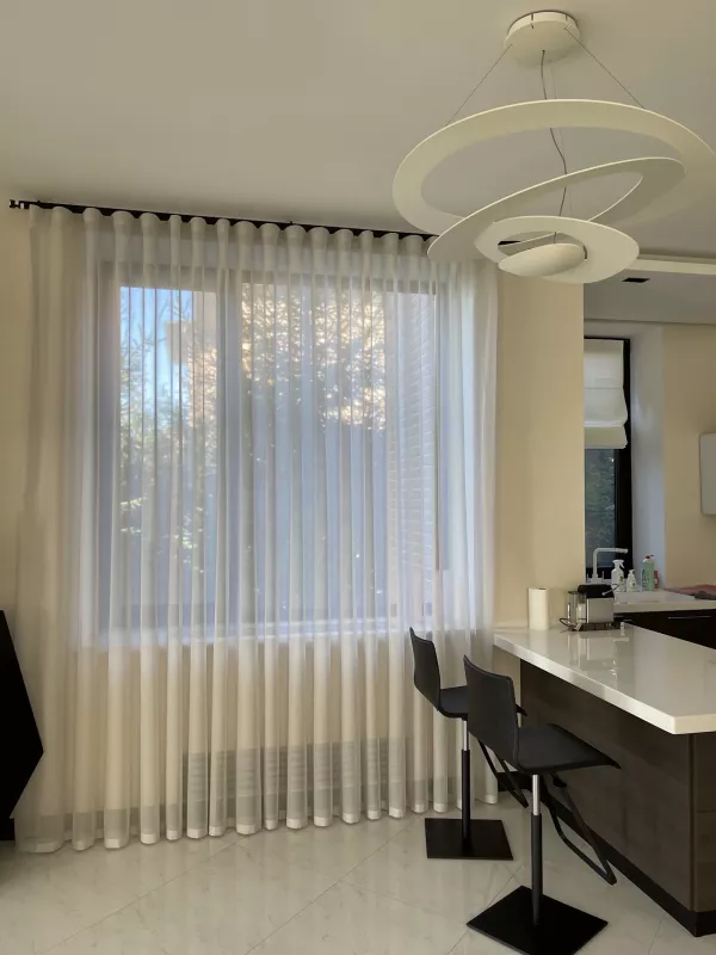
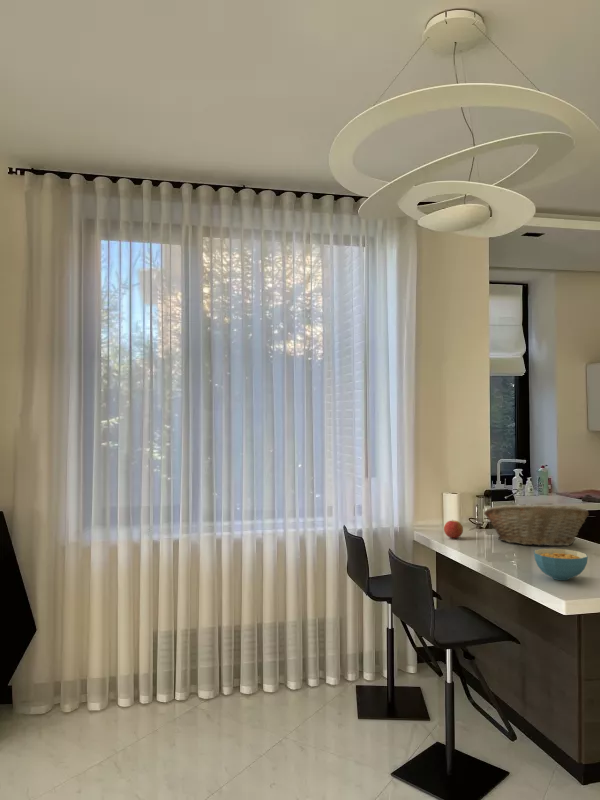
+ cereal bowl [533,548,589,581]
+ apple [443,518,464,539]
+ fruit basket [483,503,590,547]
